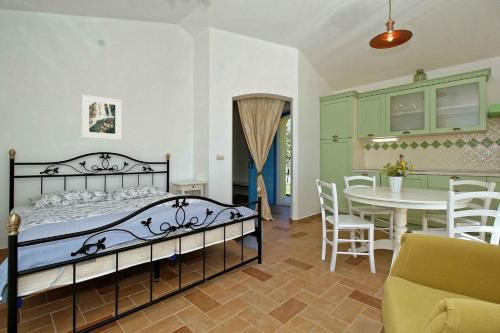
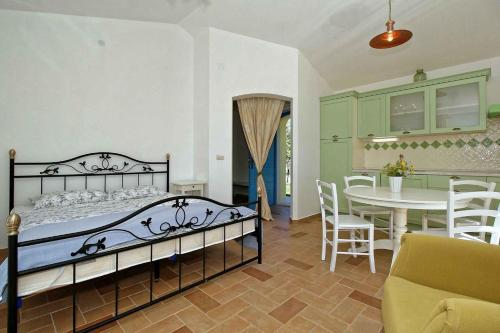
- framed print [81,94,123,141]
